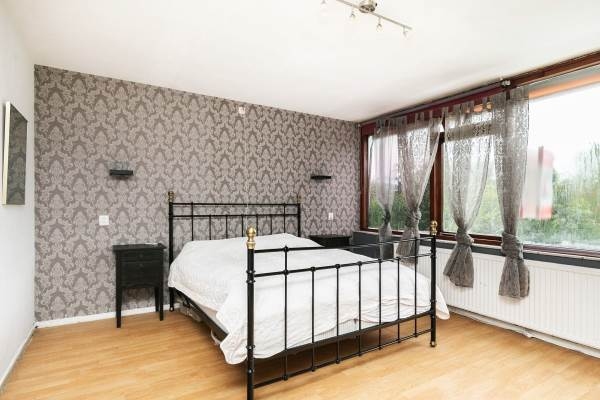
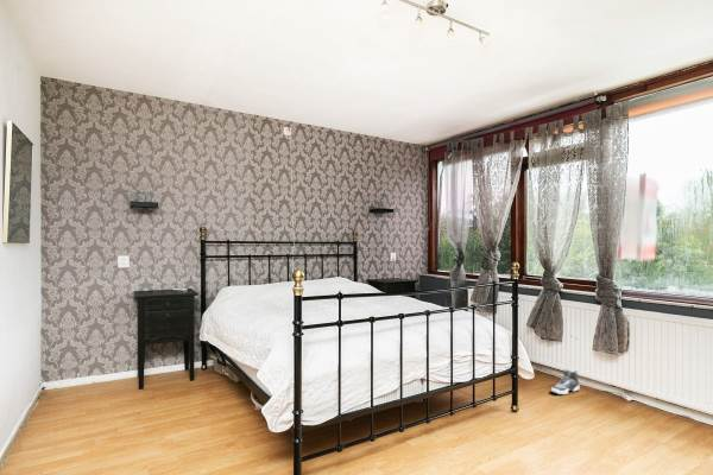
+ sneaker [550,368,581,395]
